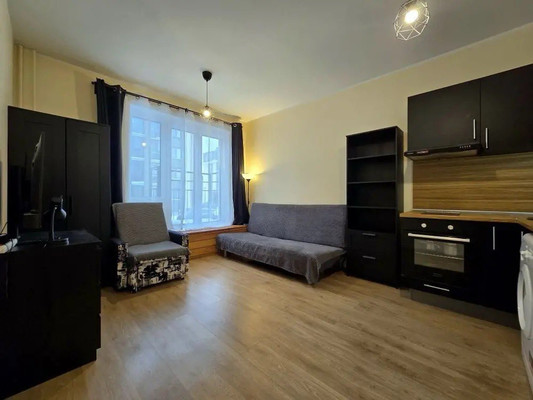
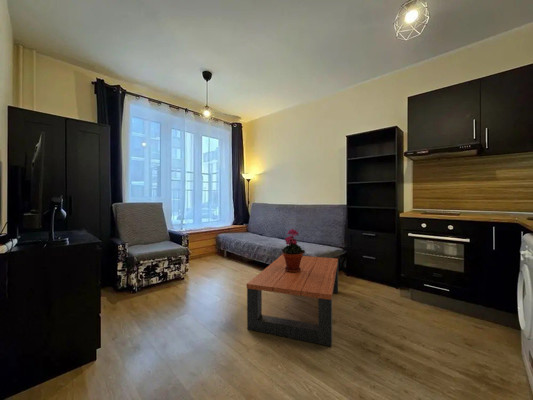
+ potted plant [281,228,306,273]
+ coffee table [246,253,339,347]
